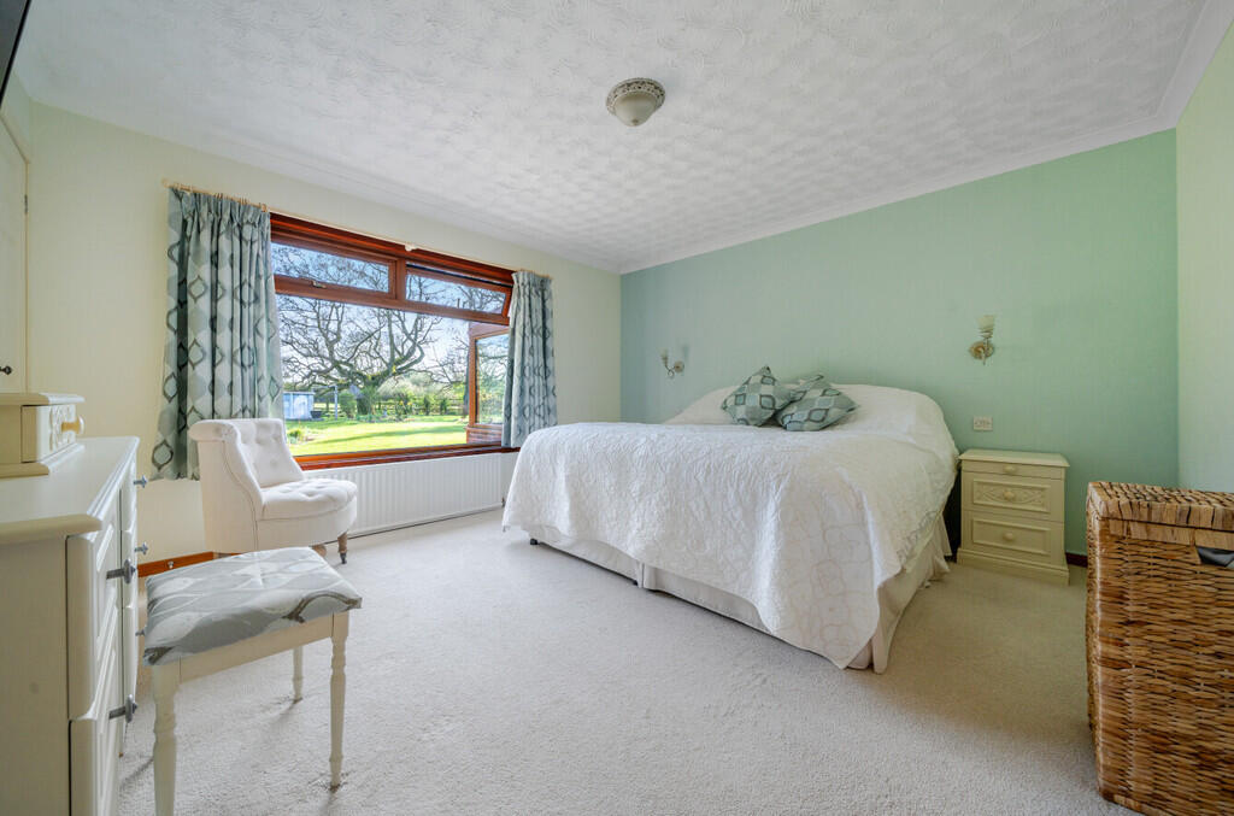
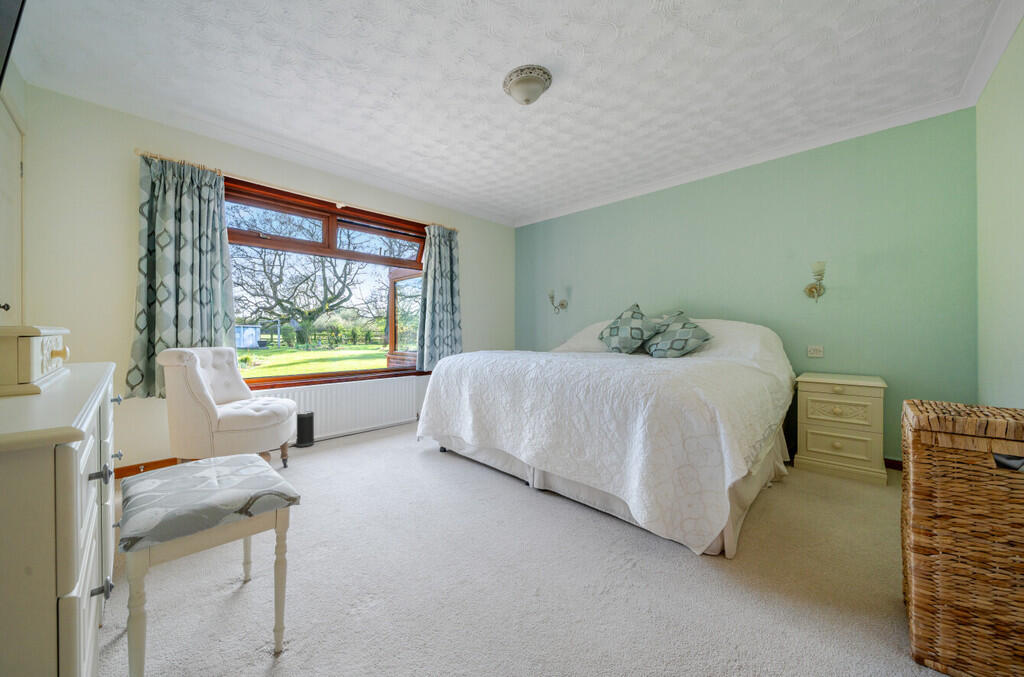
+ speaker [295,411,315,448]
